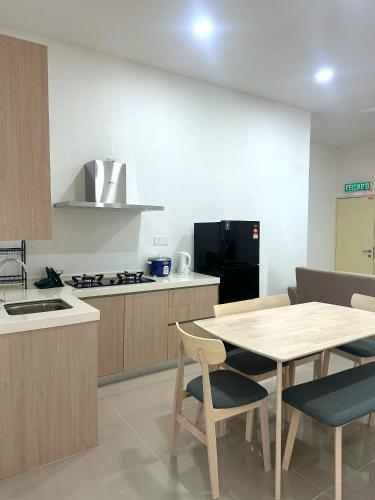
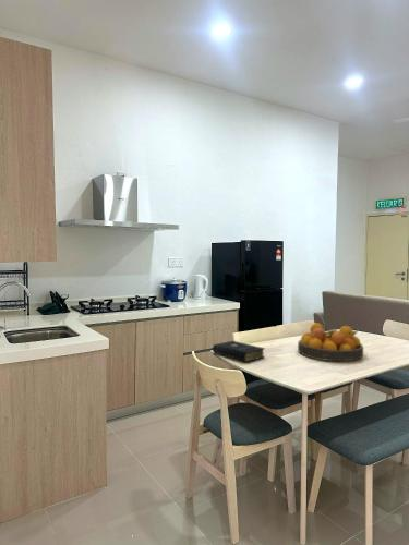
+ fruit bowl [297,322,364,362]
+ book [212,340,266,363]
